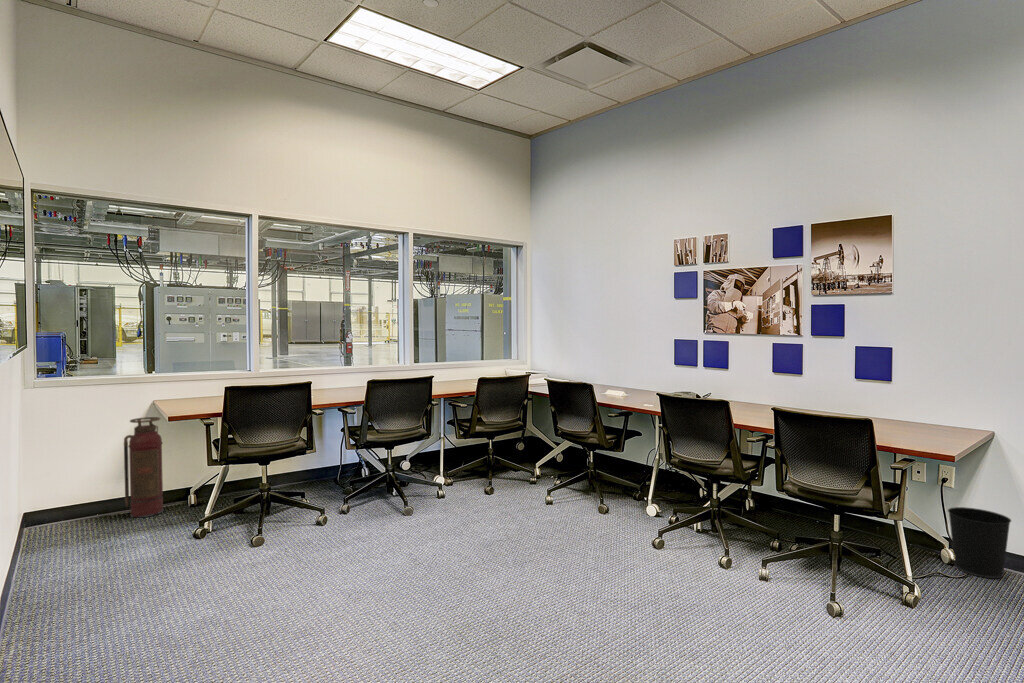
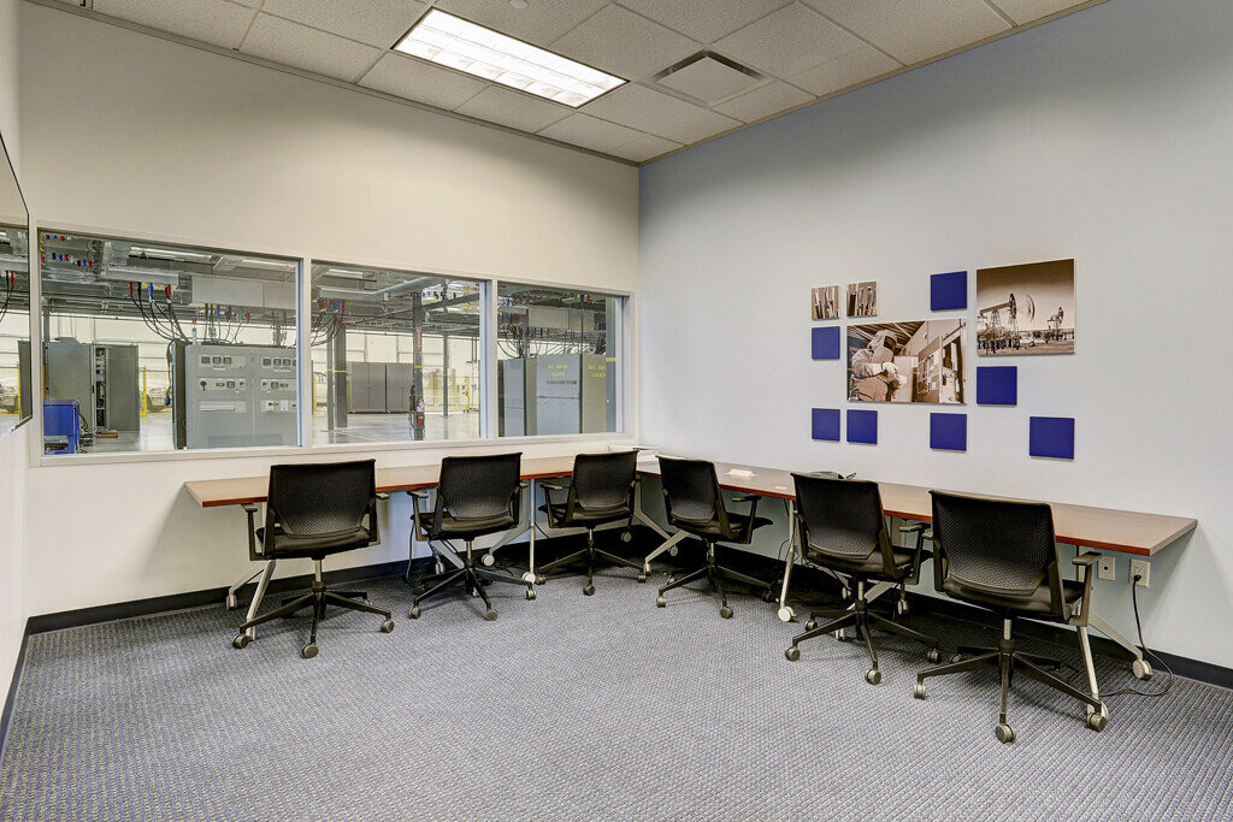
- fire extinguisher [123,416,165,518]
- wastebasket [947,506,1012,579]
